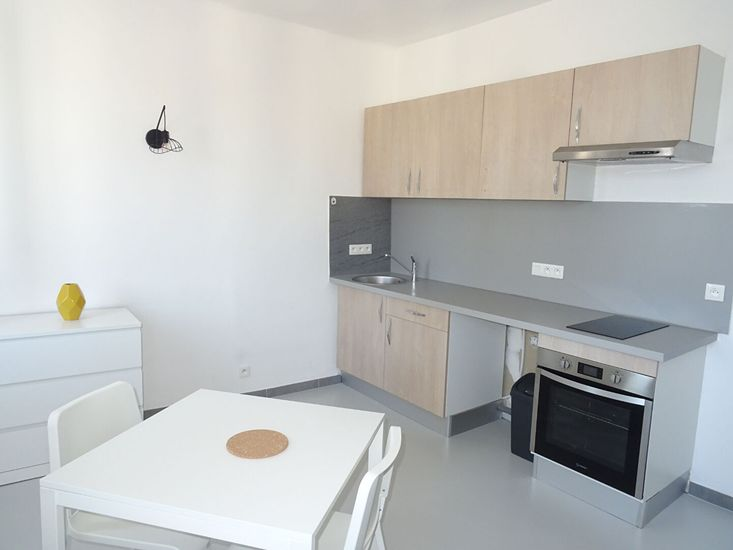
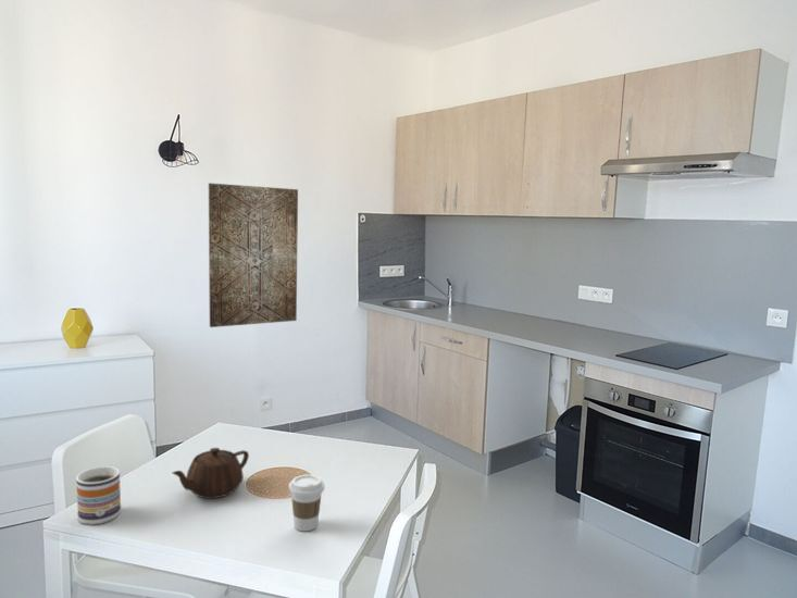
+ coffee cup [288,474,325,533]
+ teapot [171,447,250,499]
+ mug [75,465,122,526]
+ wall art [208,182,299,328]
